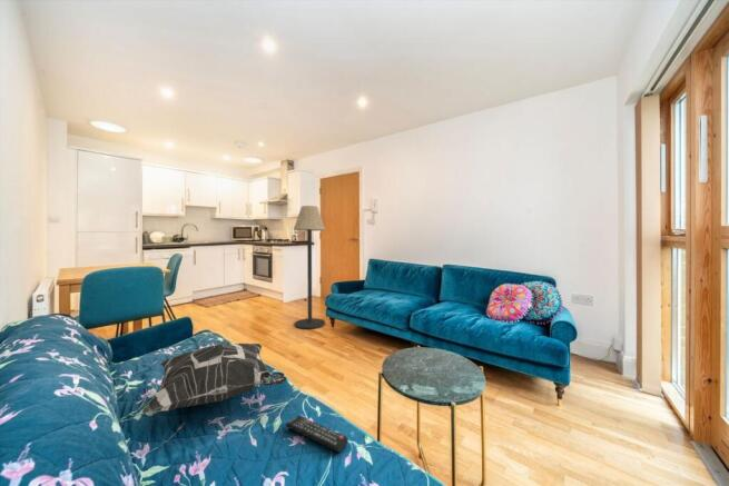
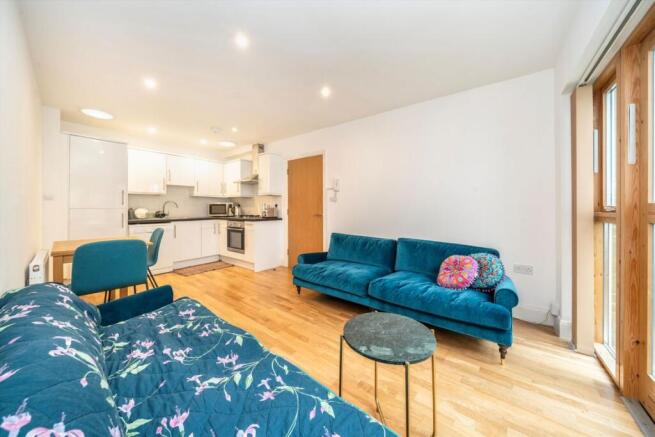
- floor lamp [293,205,326,329]
- decorative pillow [141,343,288,414]
- remote control [284,415,349,454]
